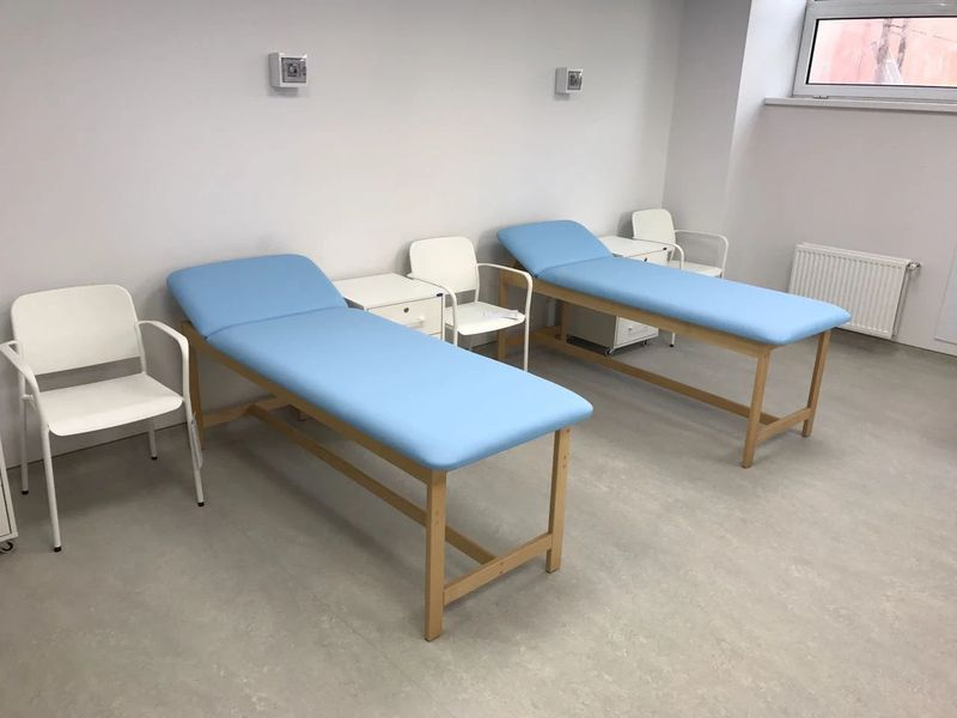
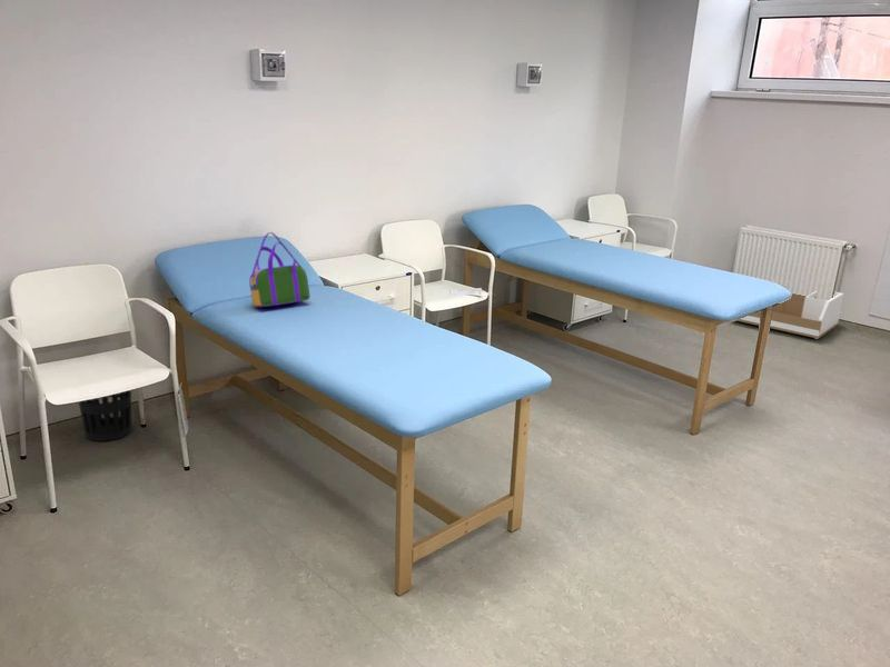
+ wastebasket [78,390,132,442]
+ storage bin [734,280,844,340]
+ handbag [248,231,312,308]
